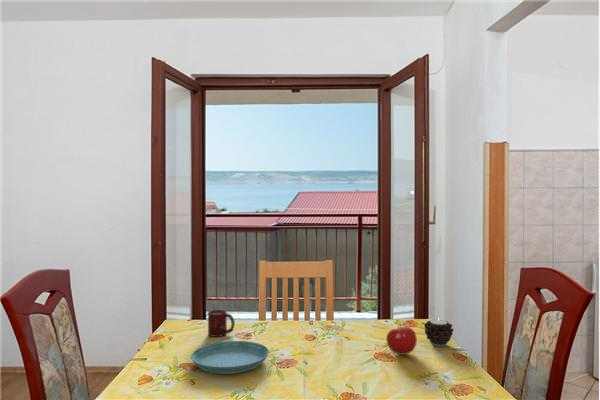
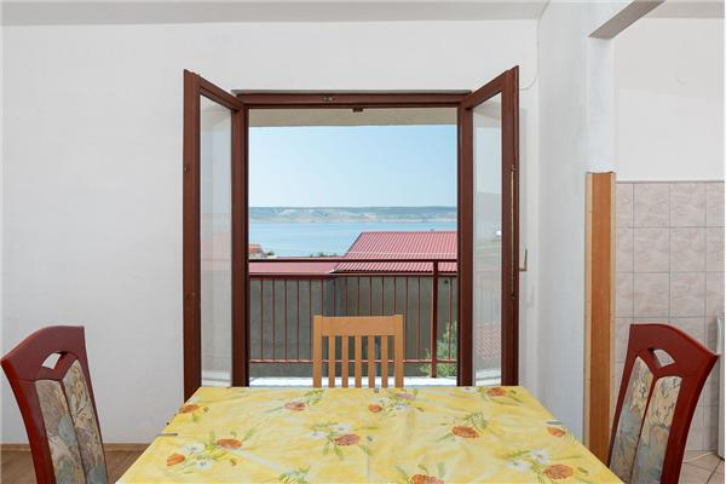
- cup [207,309,236,338]
- saucer [190,340,270,375]
- candle [423,316,455,347]
- fruit [385,323,418,355]
